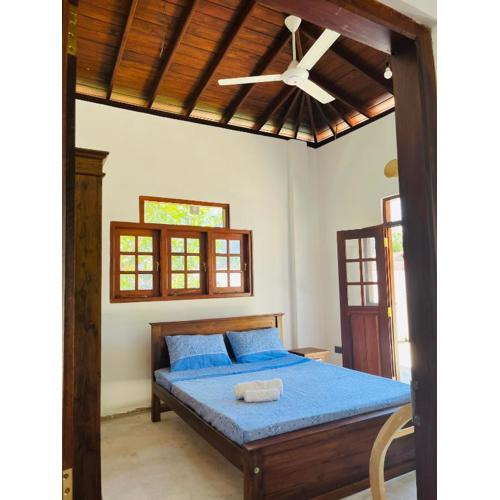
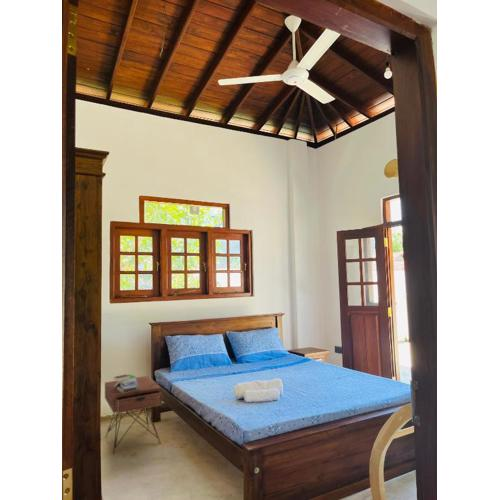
+ book [113,374,138,393]
+ nightstand [104,375,163,455]
